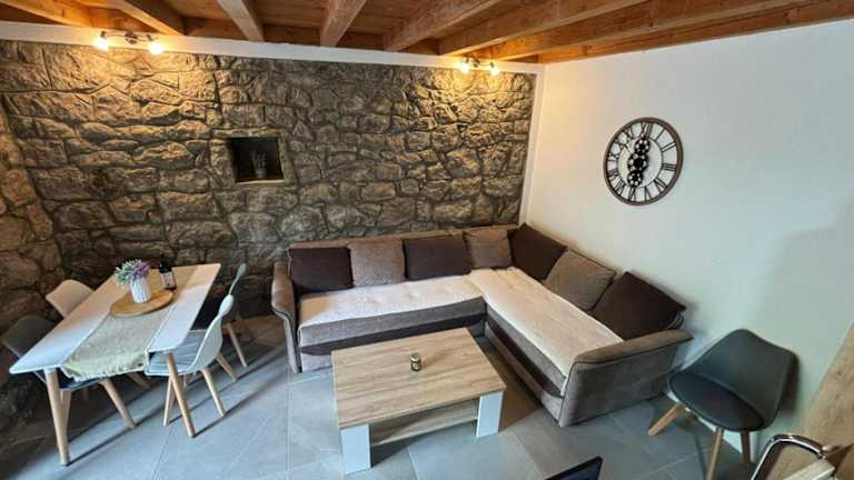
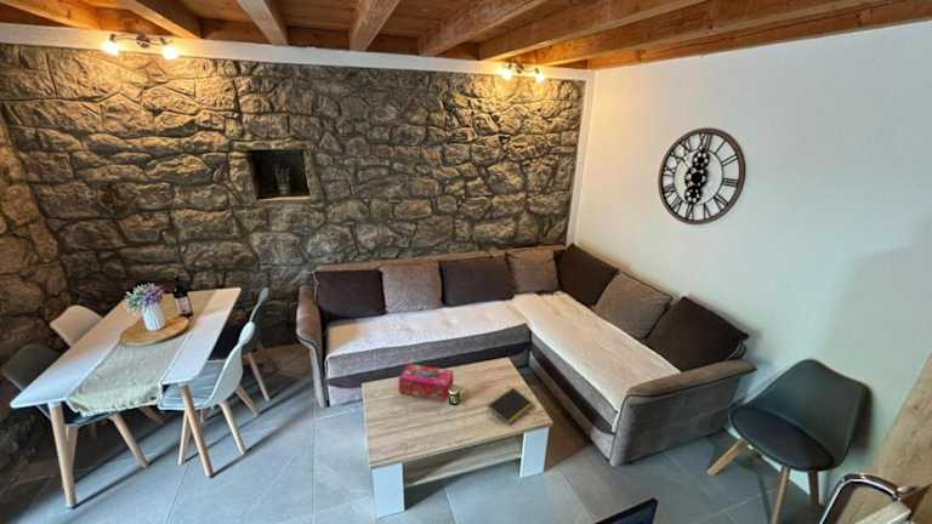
+ notepad [485,387,536,427]
+ tissue box [398,363,454,401]
